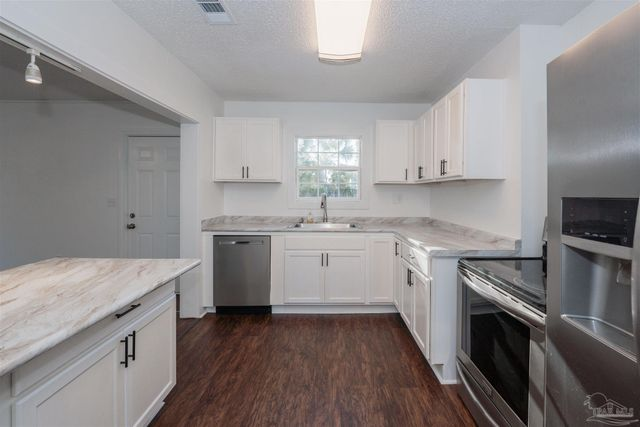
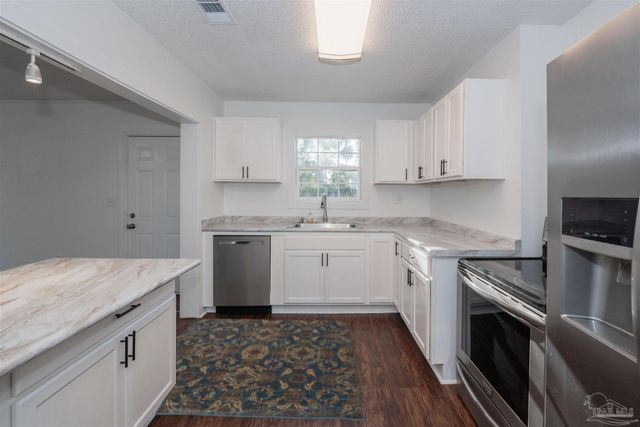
+ rug [153,318,364,422]
